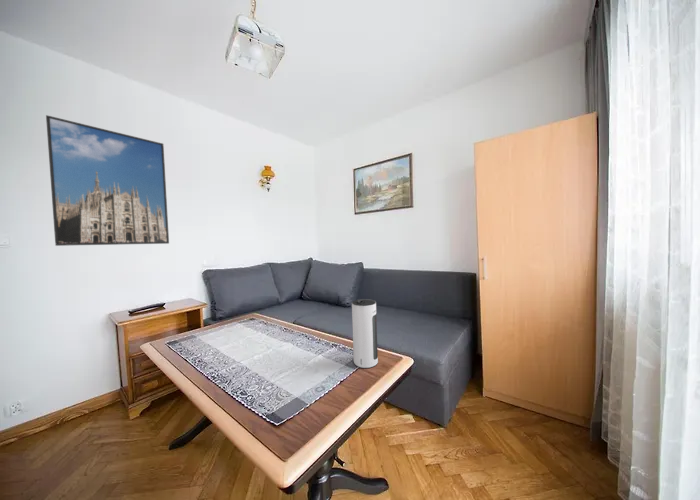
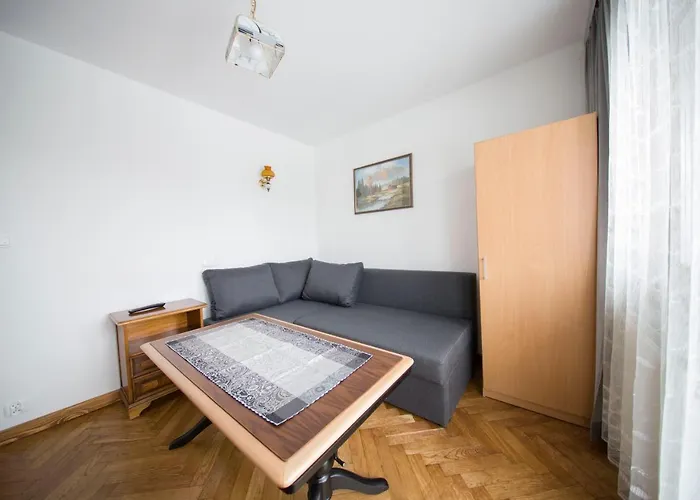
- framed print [45,114,170,247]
- speaker [351,298,379,369]
